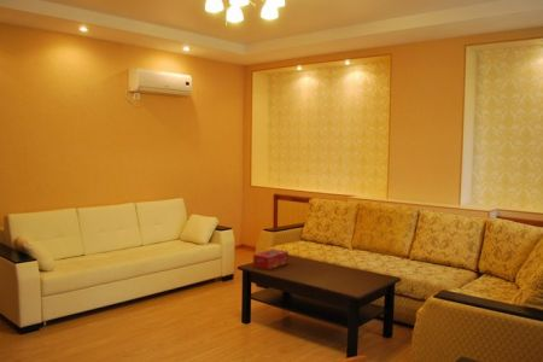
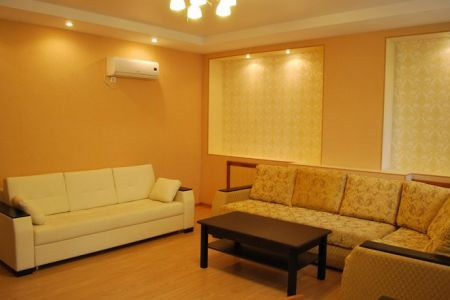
- tissue box [252,249,290,270]
